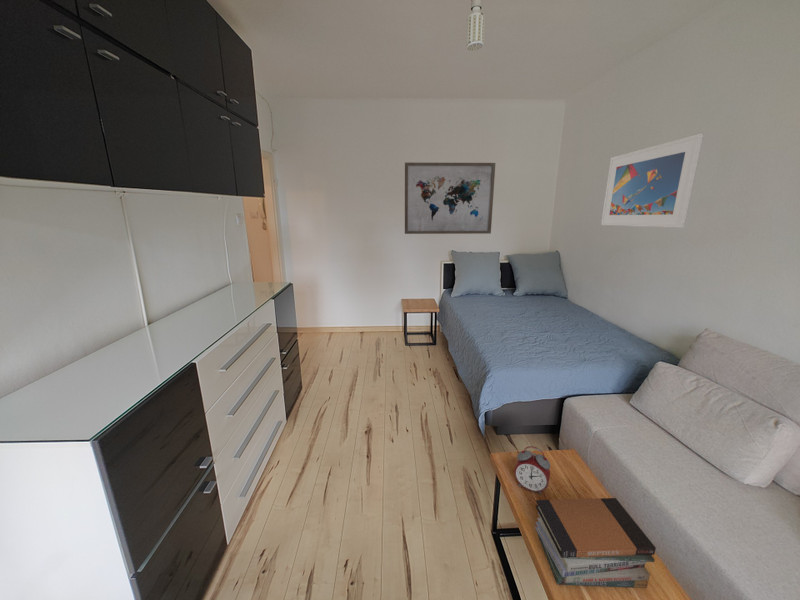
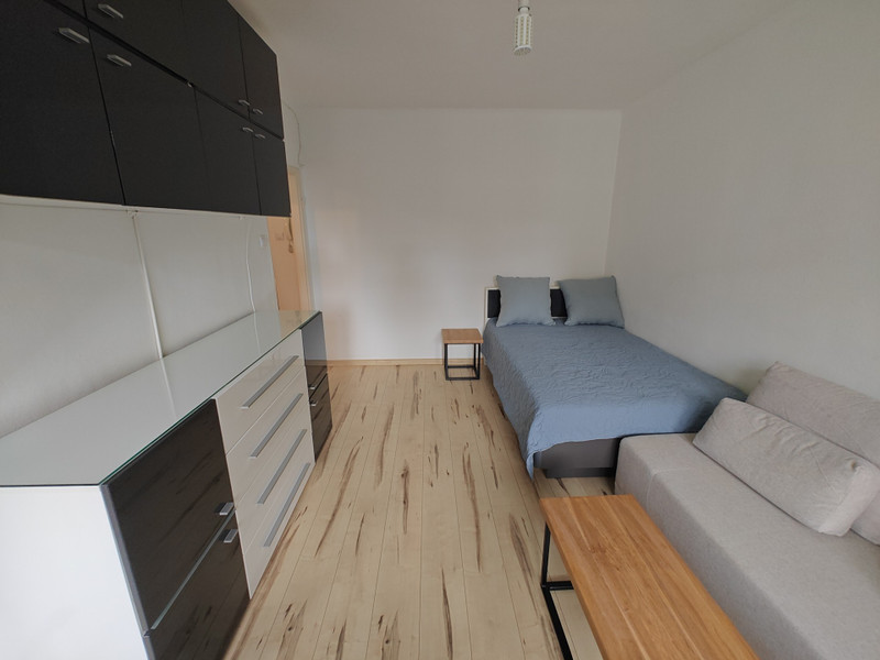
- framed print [600,133,704,229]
- alarm clock [513,445,551,496]
- wall art [404,162,496,235]
- book stack [534,497,657,589]
